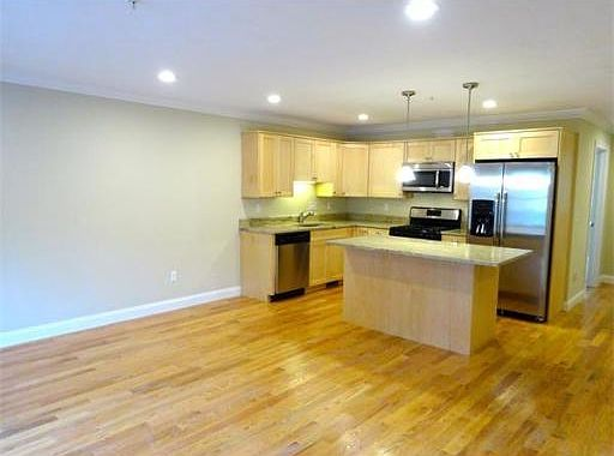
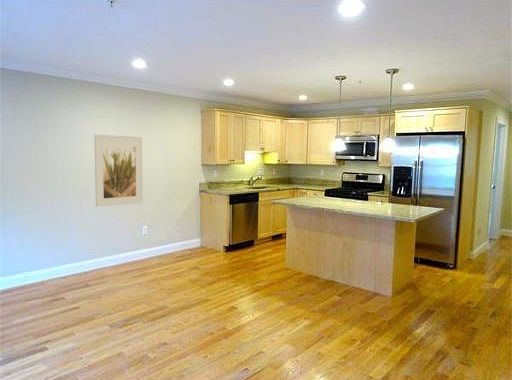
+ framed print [93,134,144,207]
